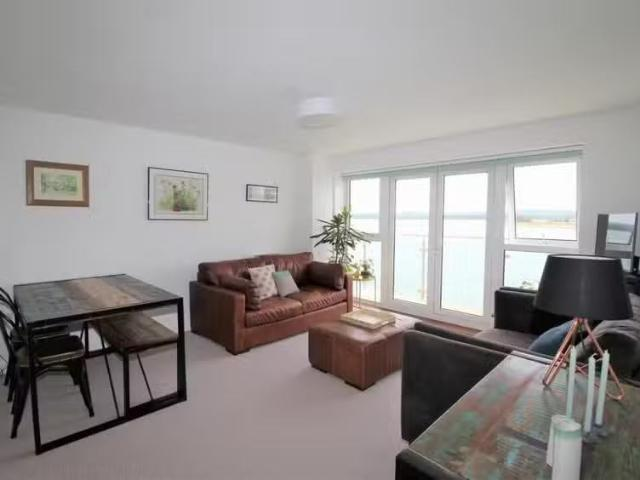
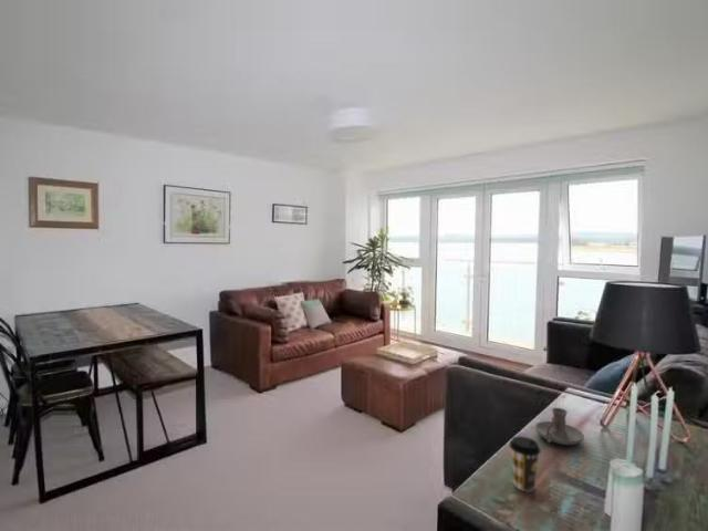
+ candle holder [534,407,585,446]
+ coffee cup [508,435,542,492]
